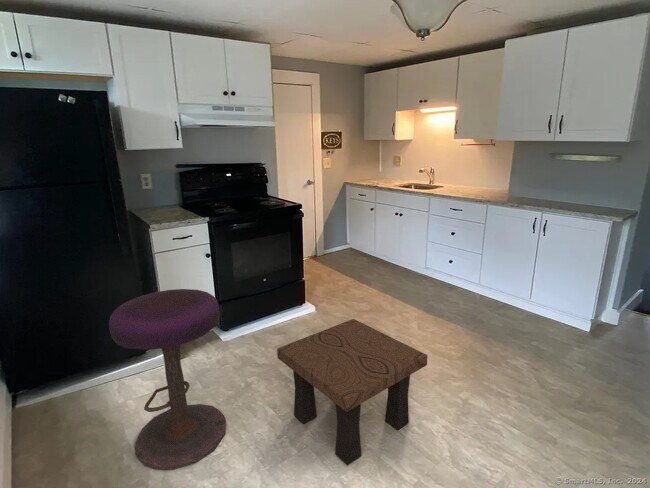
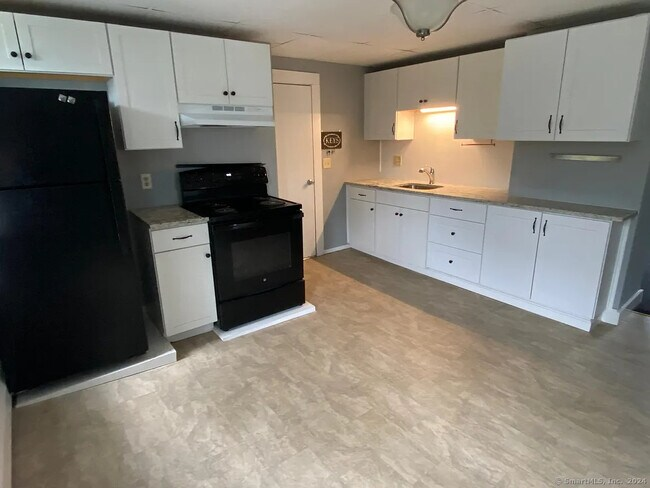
- side table [276,318,428,466]
- stool [108,288,227,471]
